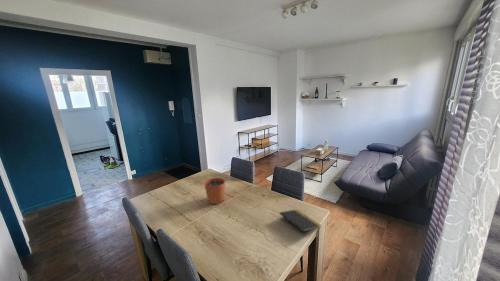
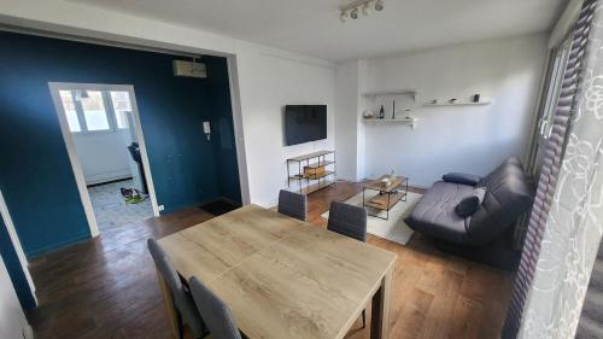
- notepad [279,208,322,238]
- plant pot [203,177,226,205]
